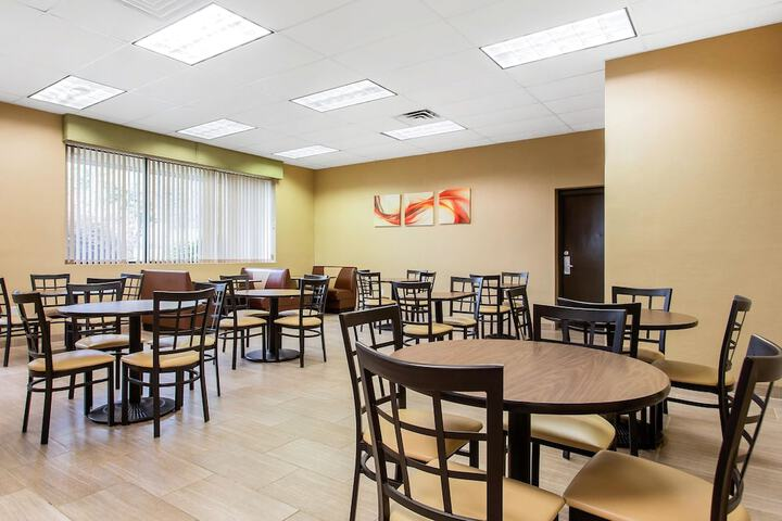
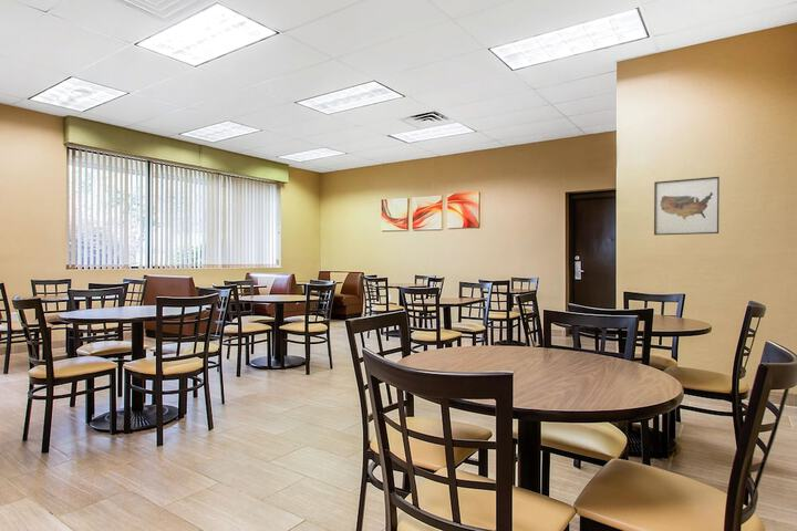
+ wall art [653,176,721,237]
